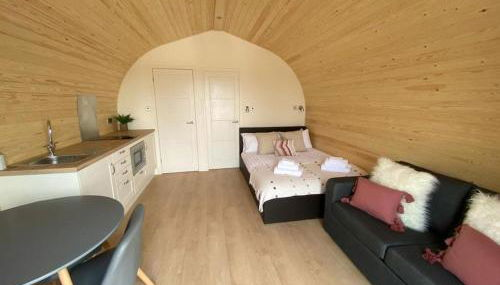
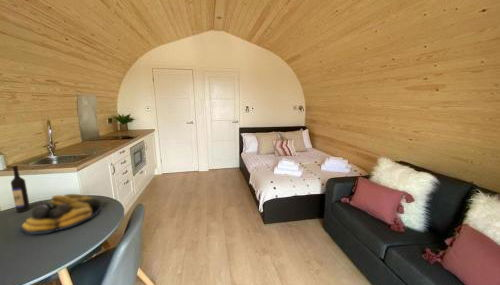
+ fruit bowl [19,193,103,236]
+ wine bottle [10,161,31,213]
